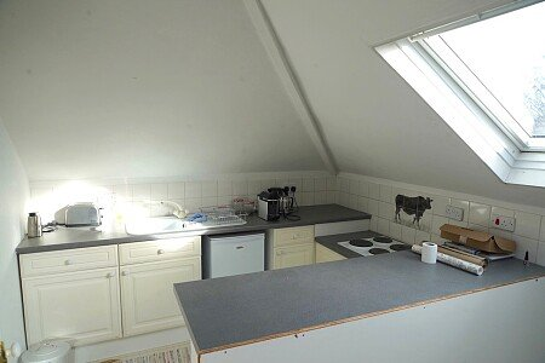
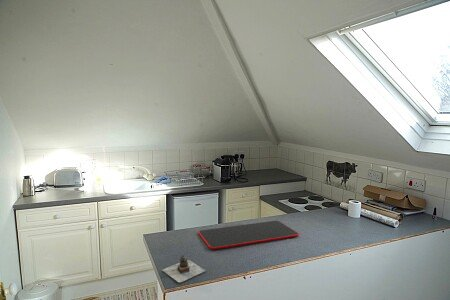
+ teapot [161,254,206,283]
+ cutting board [197,220,300,250]
